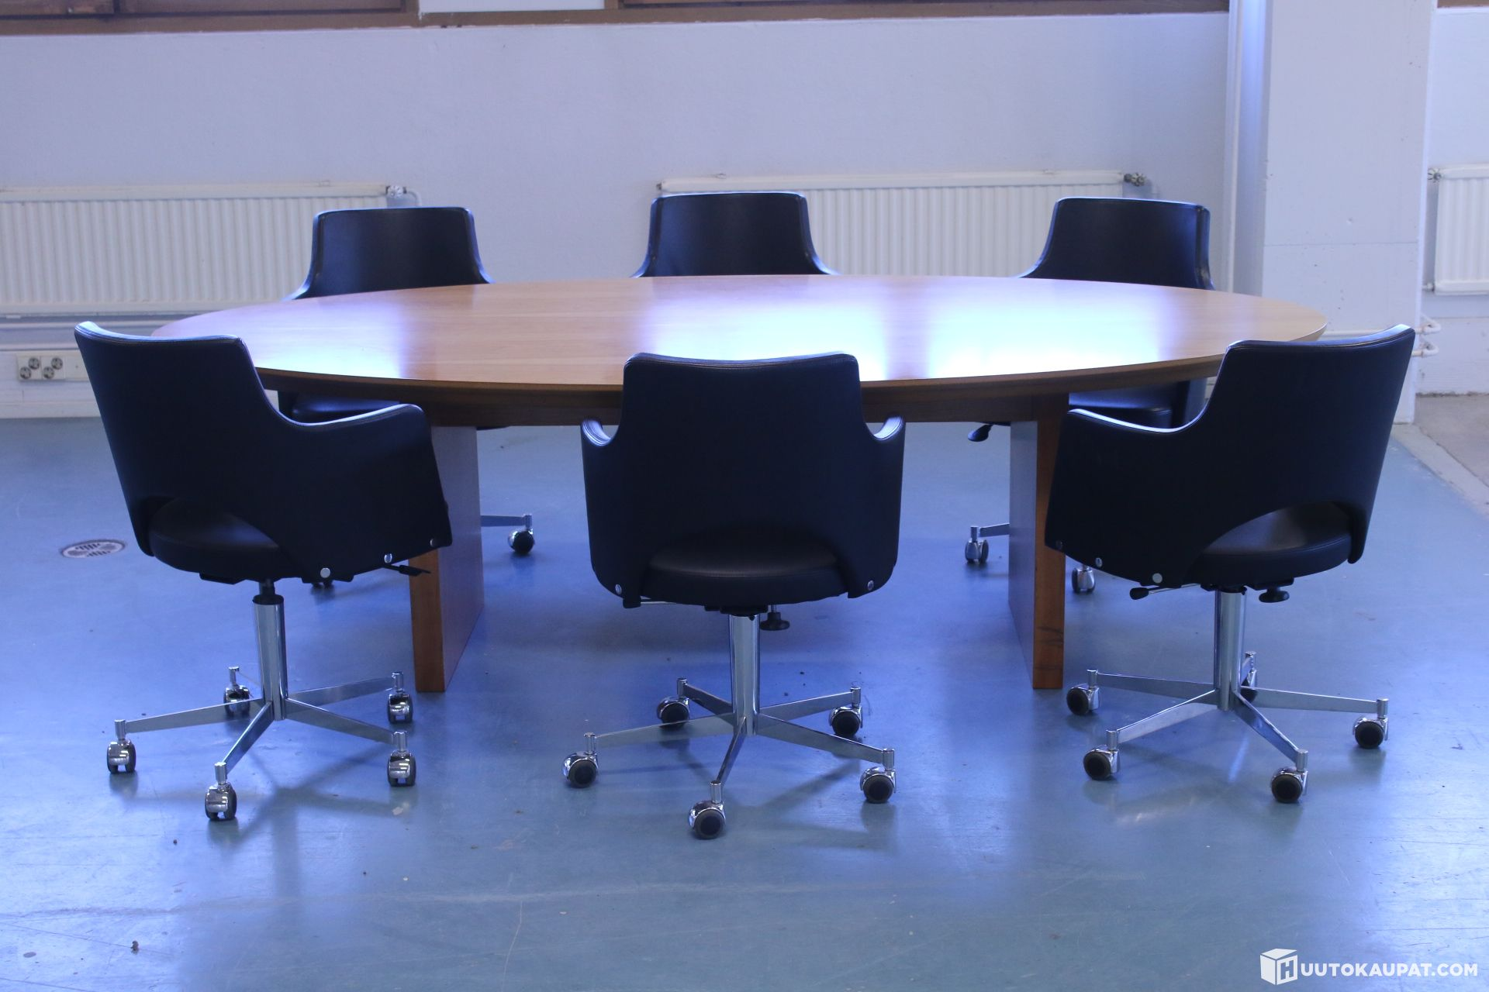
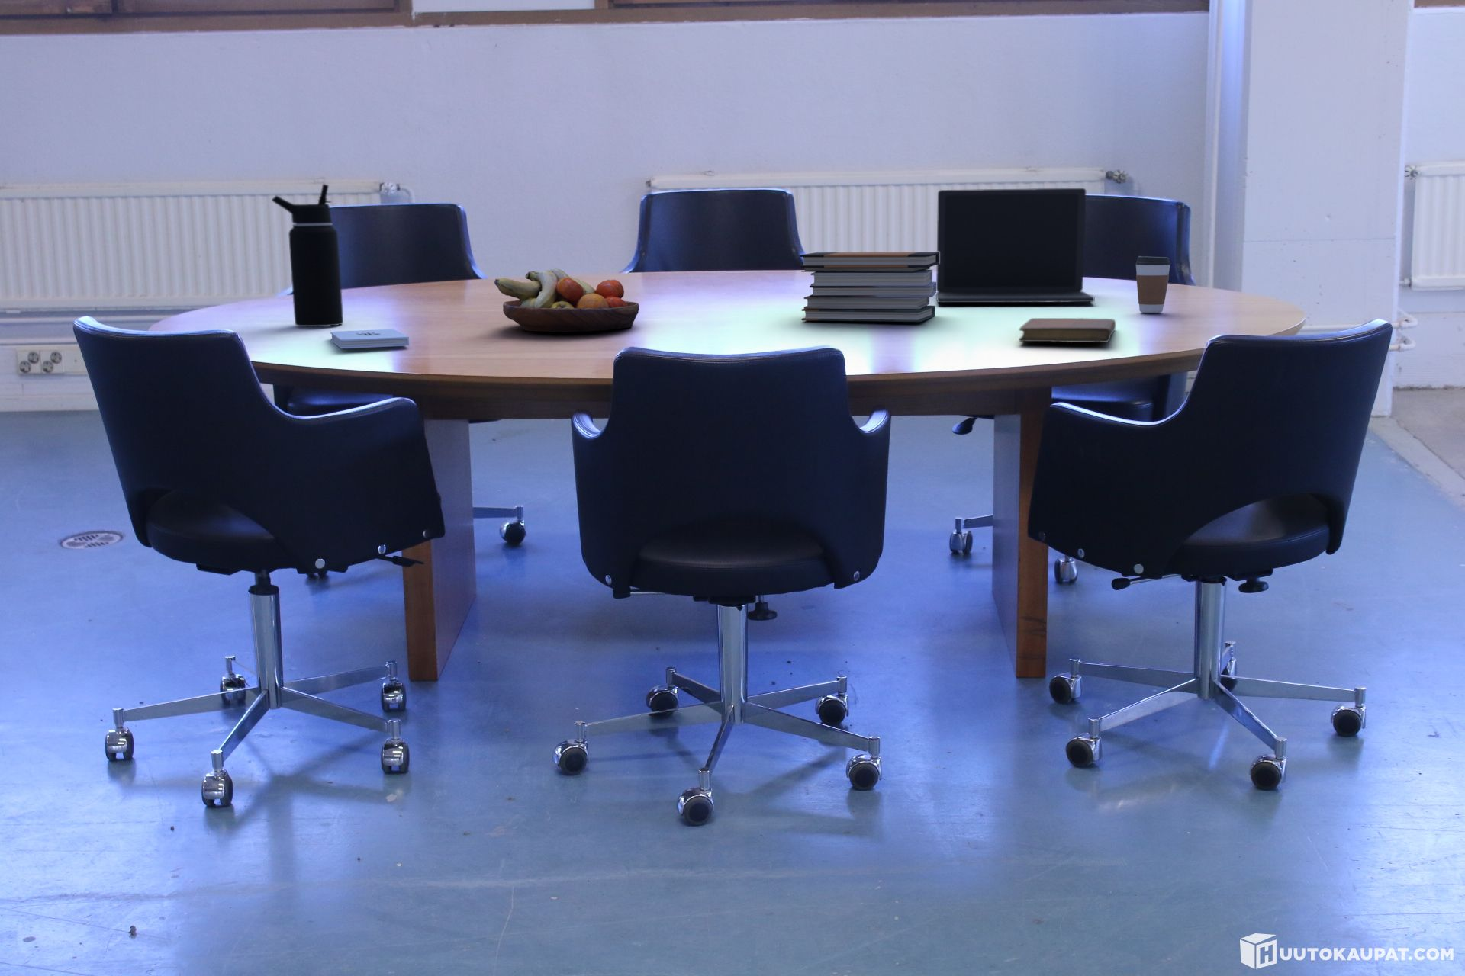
+ coffee cup [1135,256,1172,314]
+ fruit bowl [494,268,640,332]
+ notepad [329,329,410,350]
+ water bottle [270,183,344,327]
+ book stack [799,251,940,322]
+ notebook [1018,317,1116,343]
+ laptop [935,187,1095,304]
